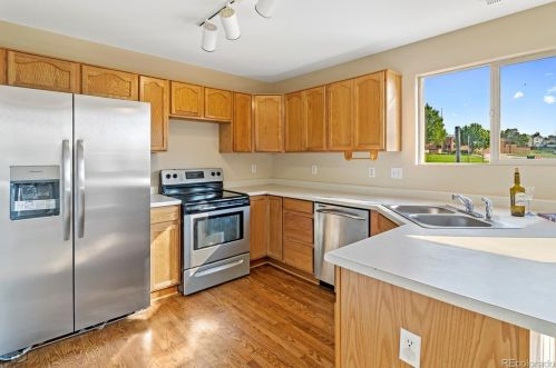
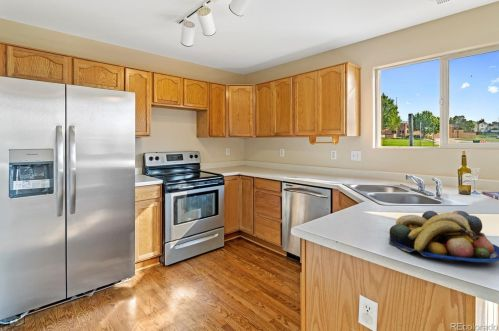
+ fruit bowl [388,210,499,263]
